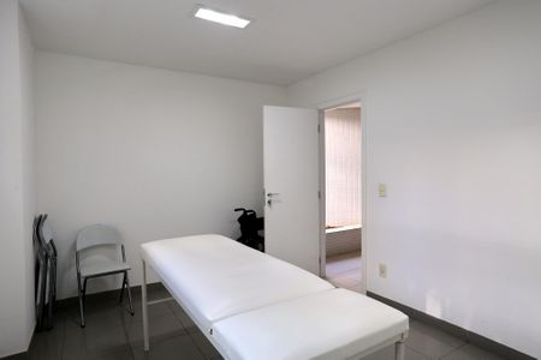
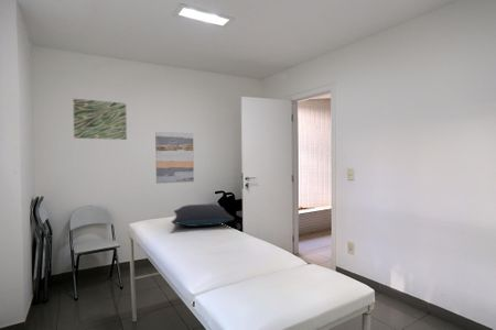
+ wall art [72,98,128,141]
+ wall art [154,131,195,185]
+ pillow [171,202,236,228]
